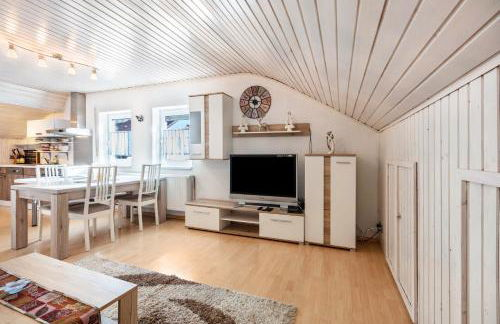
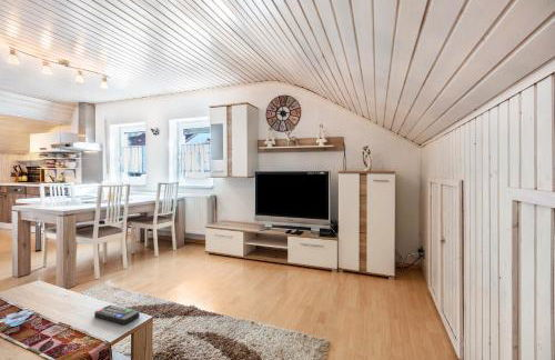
+ remote control [93,303,141,326]
